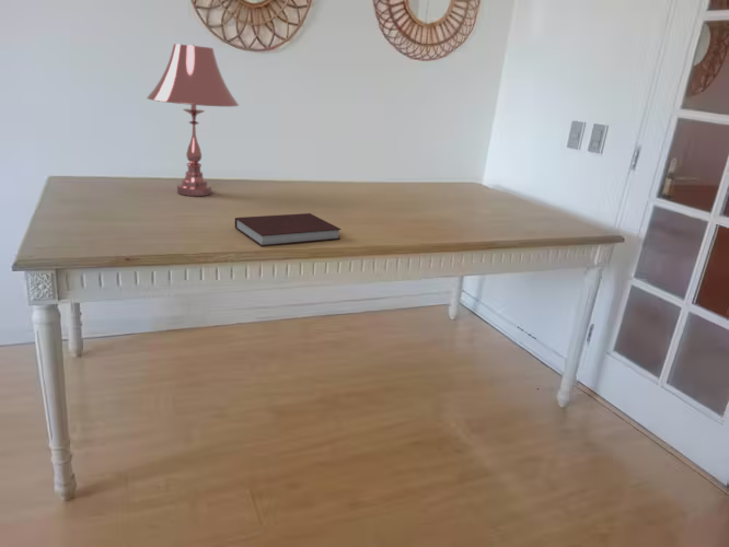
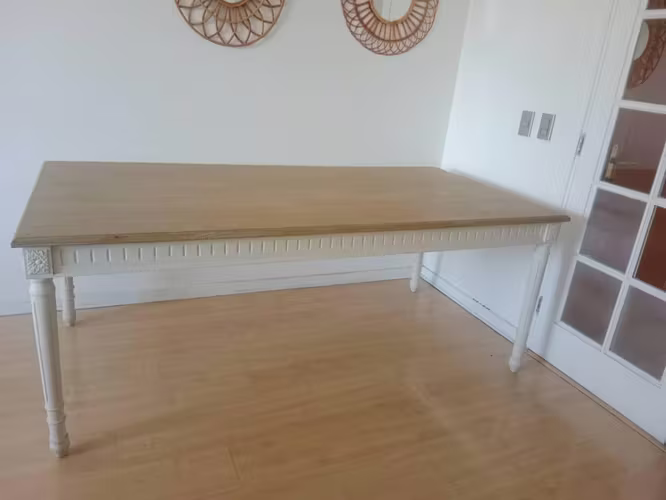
- notebook [234,212,342,247]
- table lamp [146,43,240,197]
